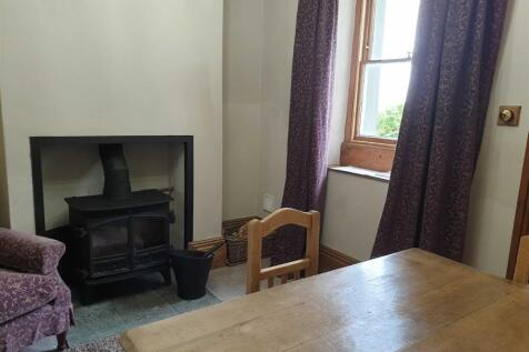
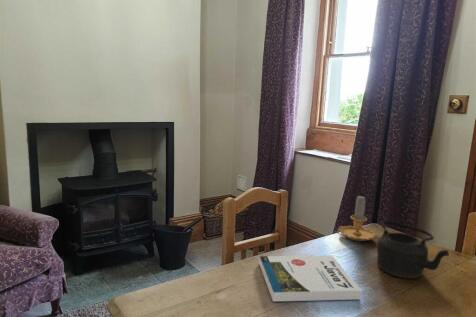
+ teapot [376,220,450,279]
+ candle [337,195,377,242]
+ book [258,255,363,302]
